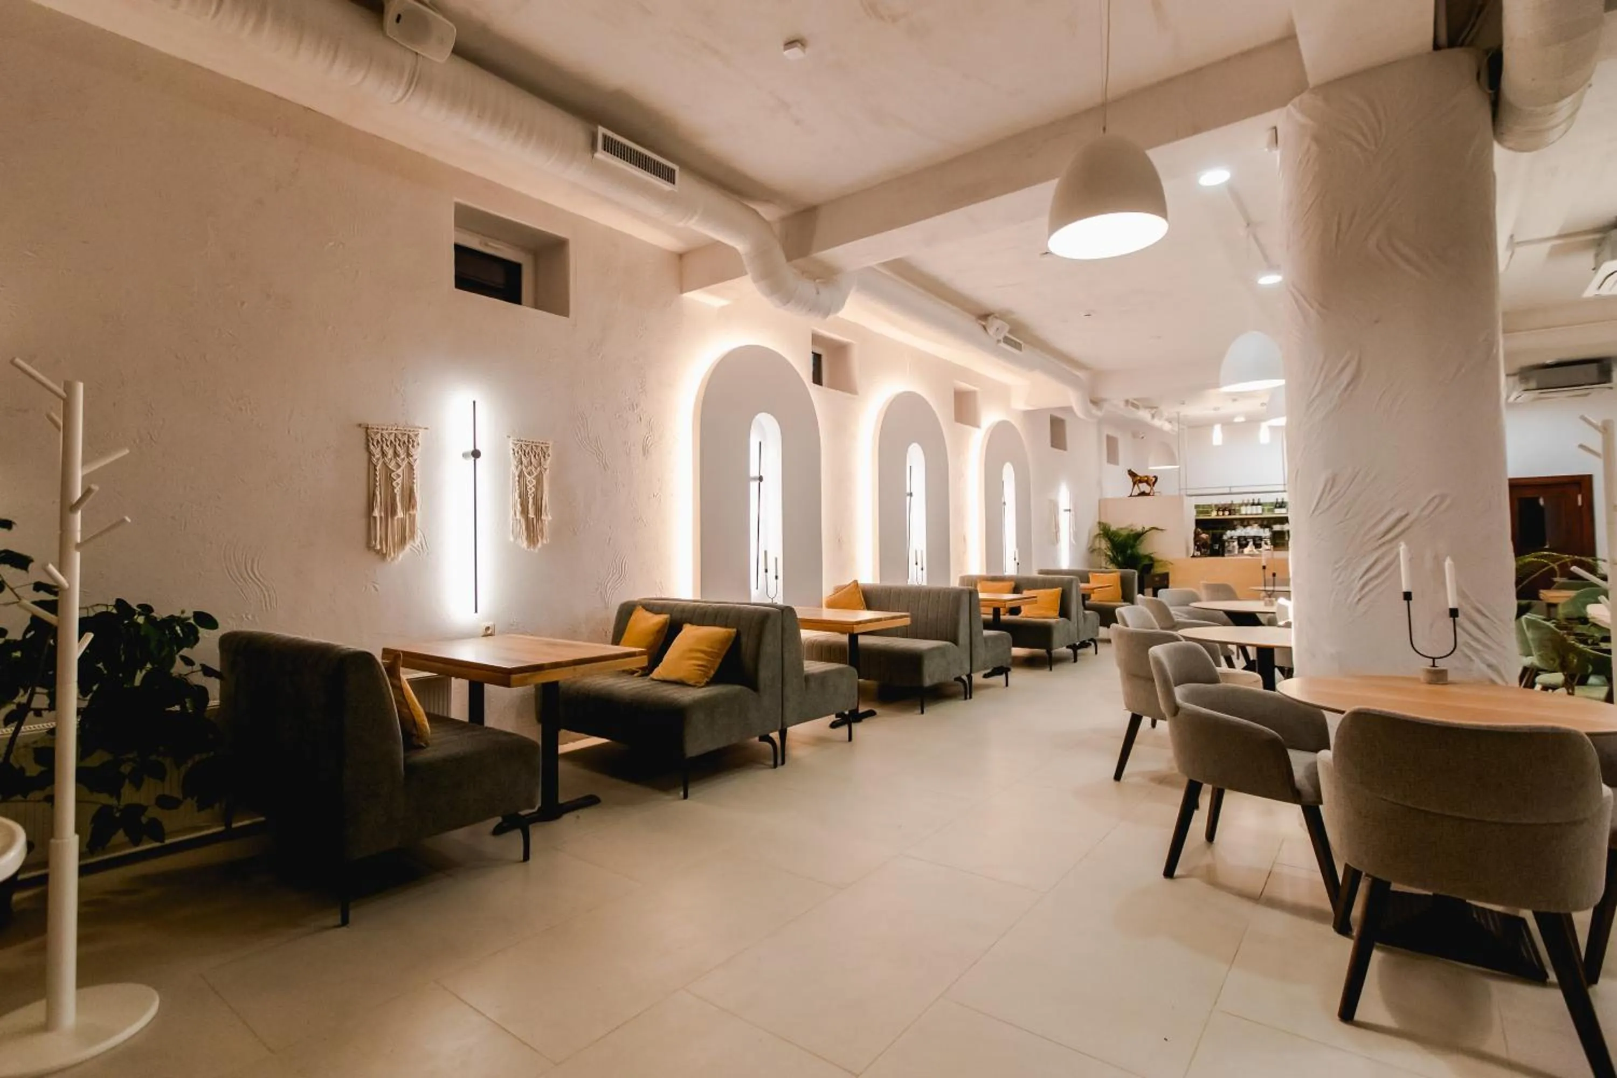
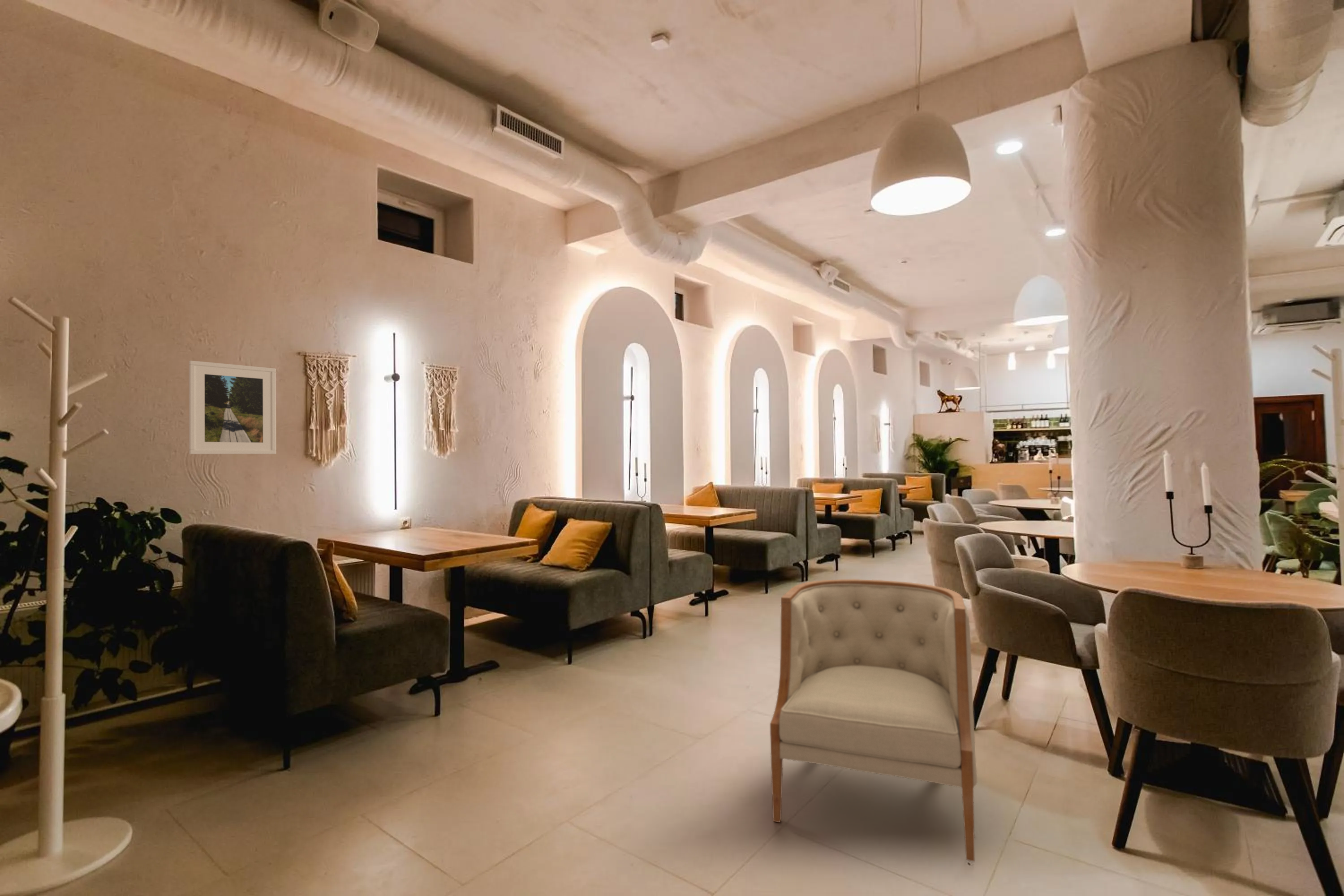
+ chair [770,579,978,862]
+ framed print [189,360,276,455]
